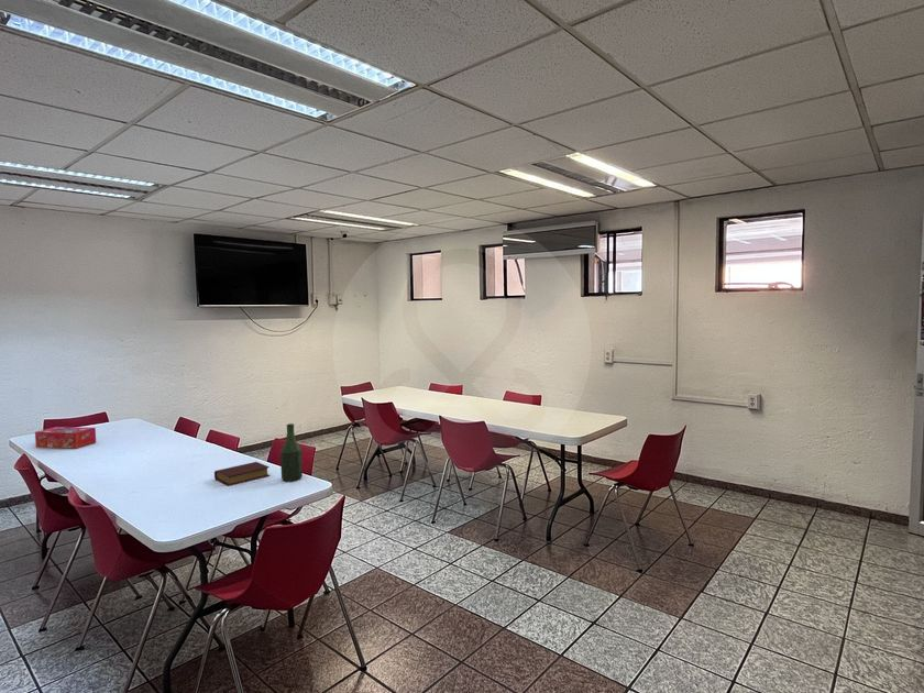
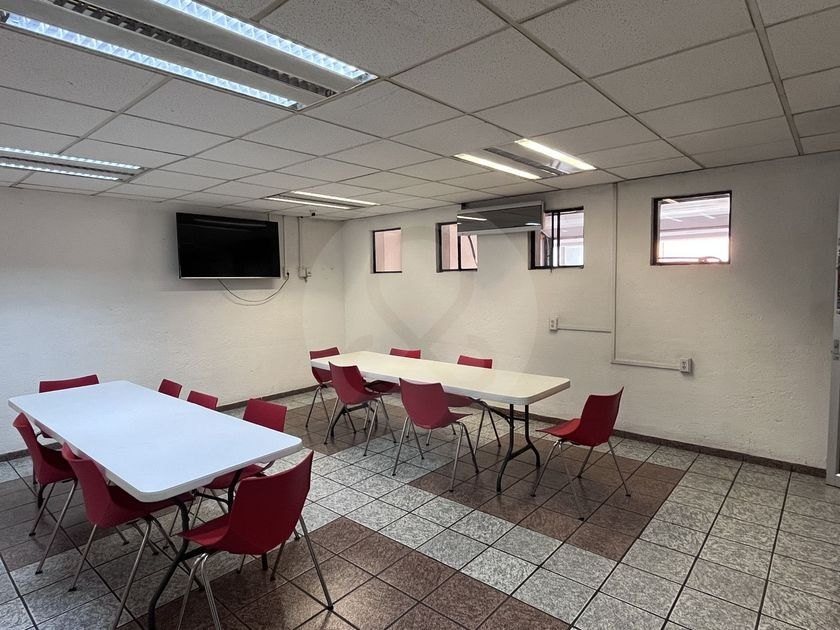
- book [213,461,271,487]
- tissue box [34,426,97,449]
- bottle [279,422,304,482]
